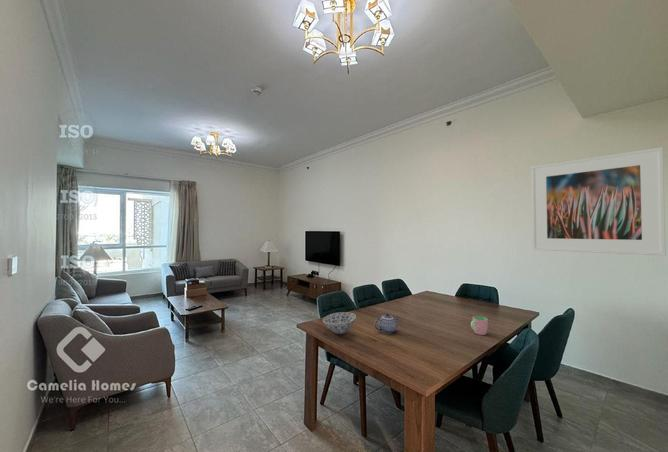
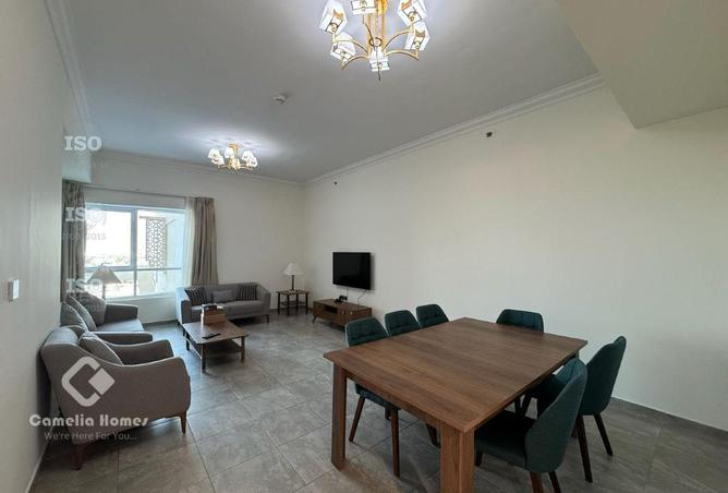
- cup [470,315,489,336]
- teapot [373,313,400,335]
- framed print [530,146,667,257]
- bowl [322,311,357,335]
